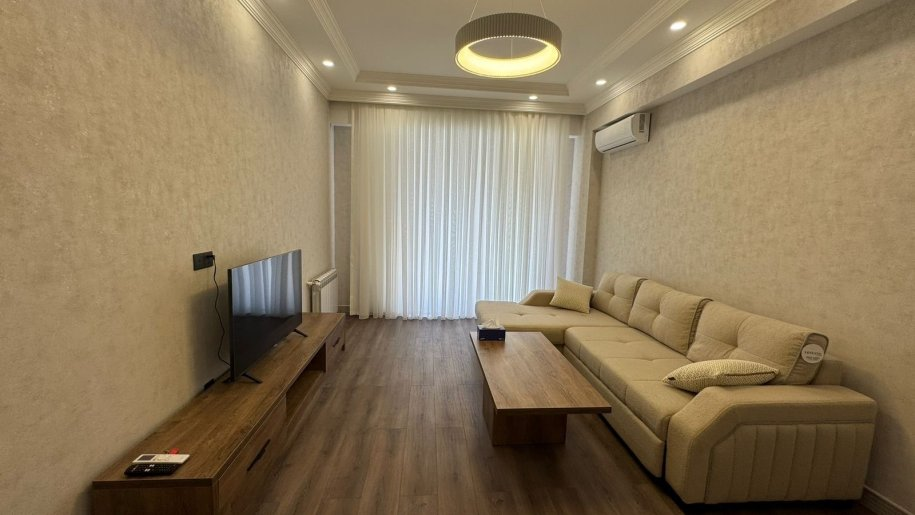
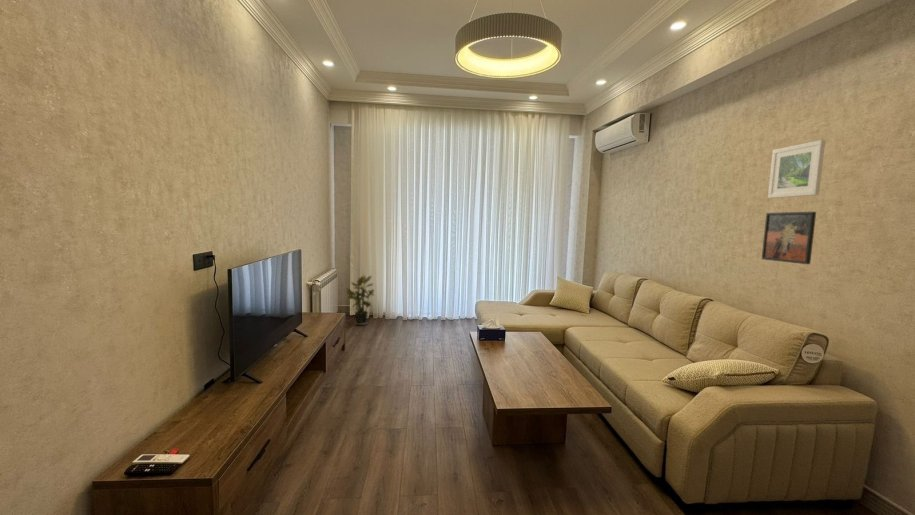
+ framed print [767,139,826,199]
+ potted plant [345,273,375,326]
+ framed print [761,211,817,265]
